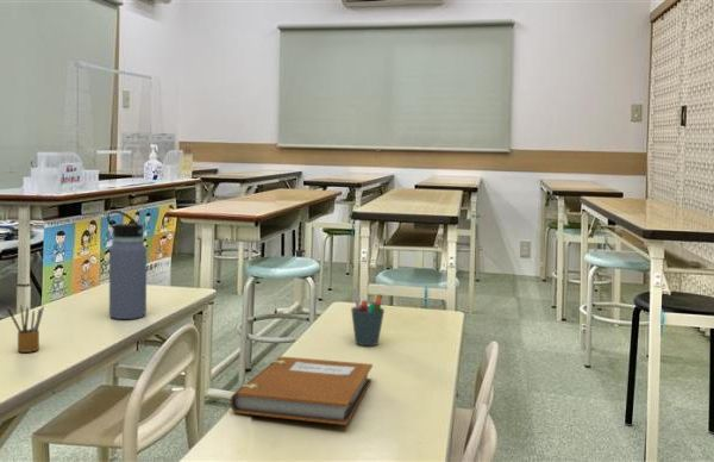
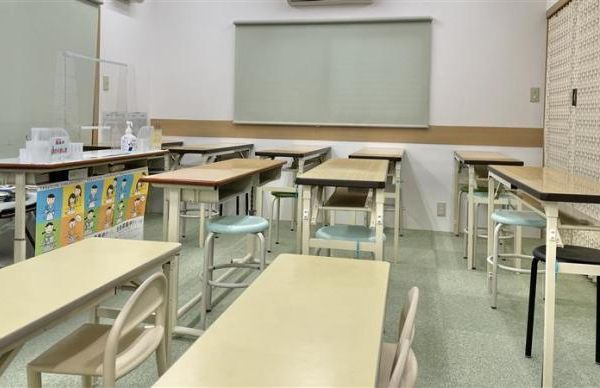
- pencil box [6,305,45,354]
- water bottle [106,210,148,320]
- pen holder [350,288,386,346]
- notebook [230,356,374,426]
